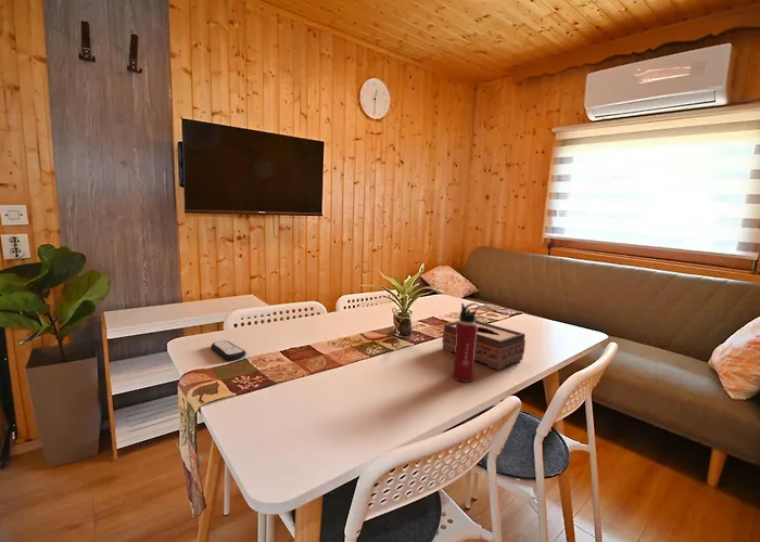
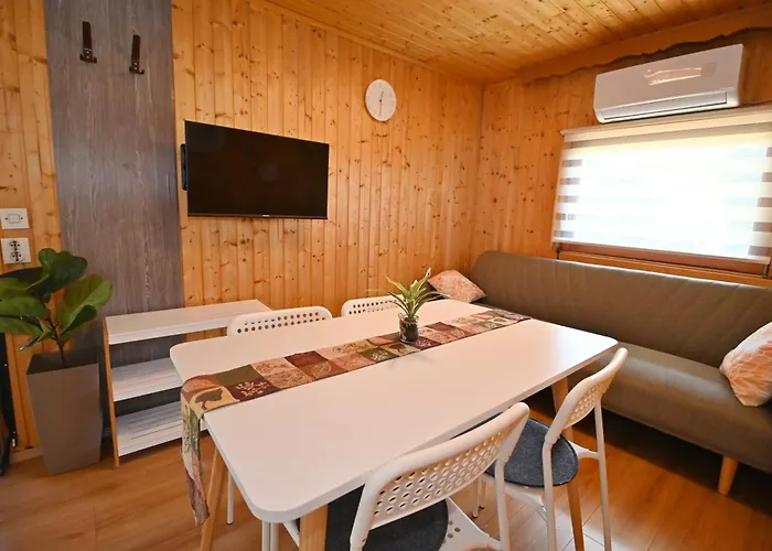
- water bottle [452,302,481,383]
- tissue box [441,319,527,371]
- remote control [210,339,248,361]
